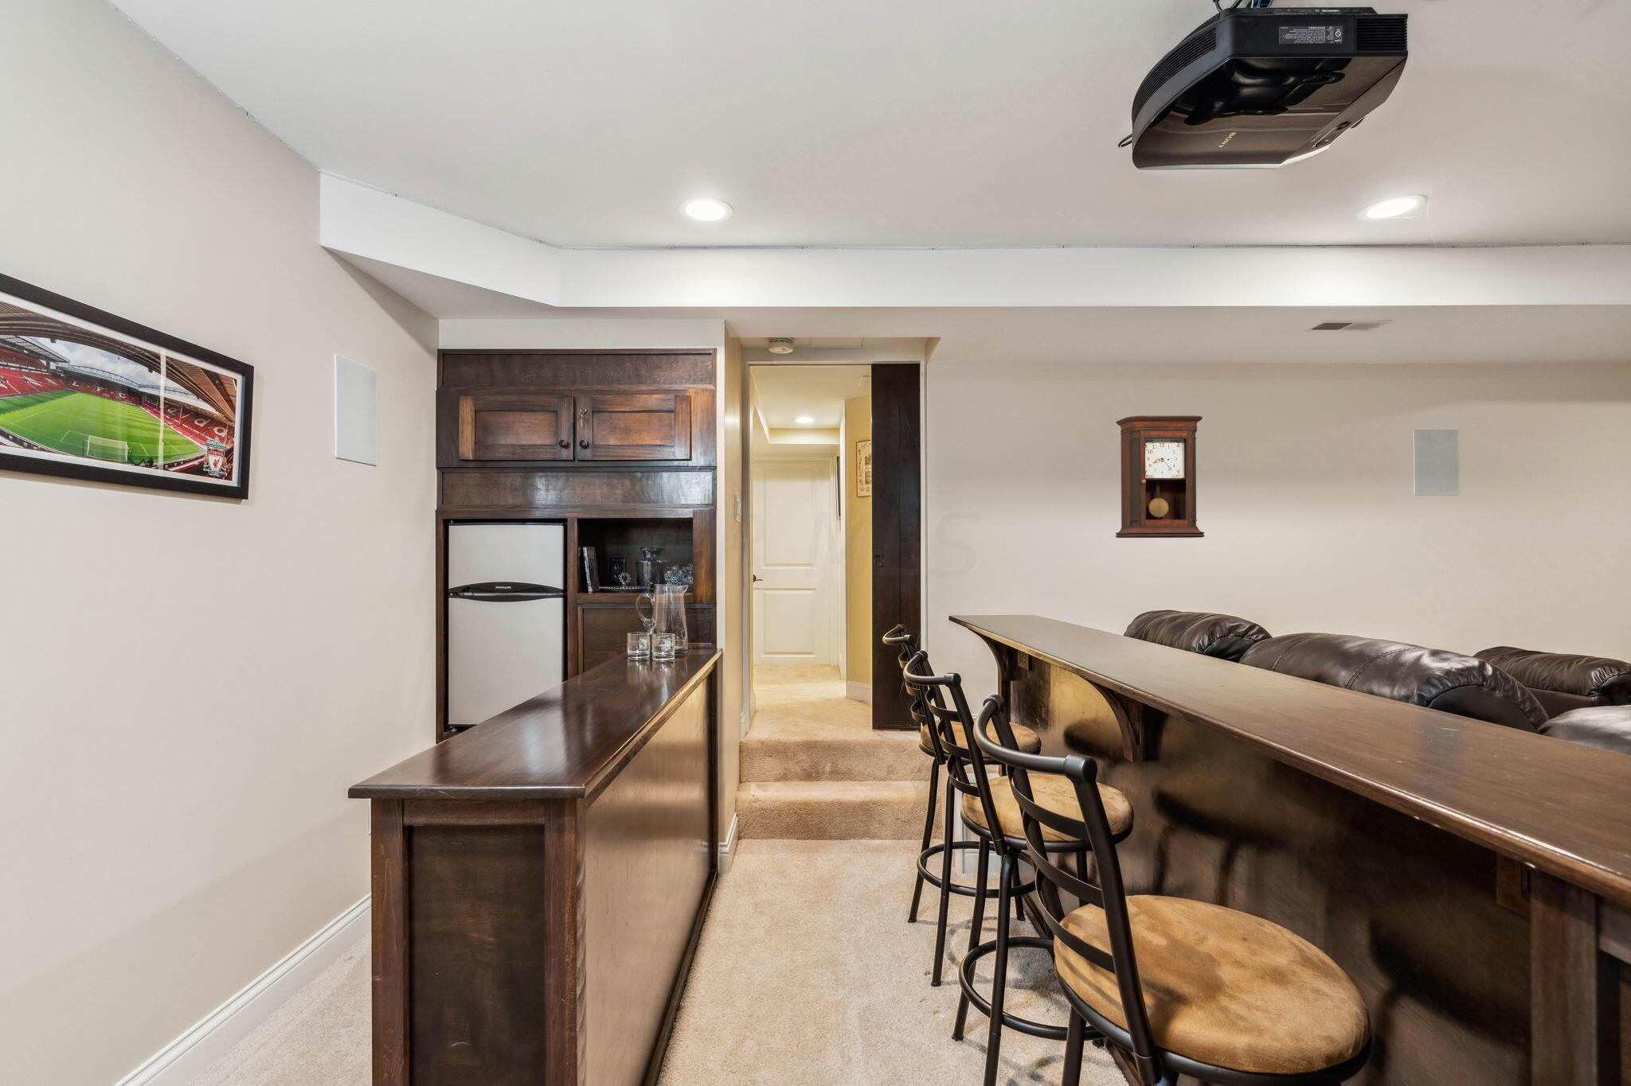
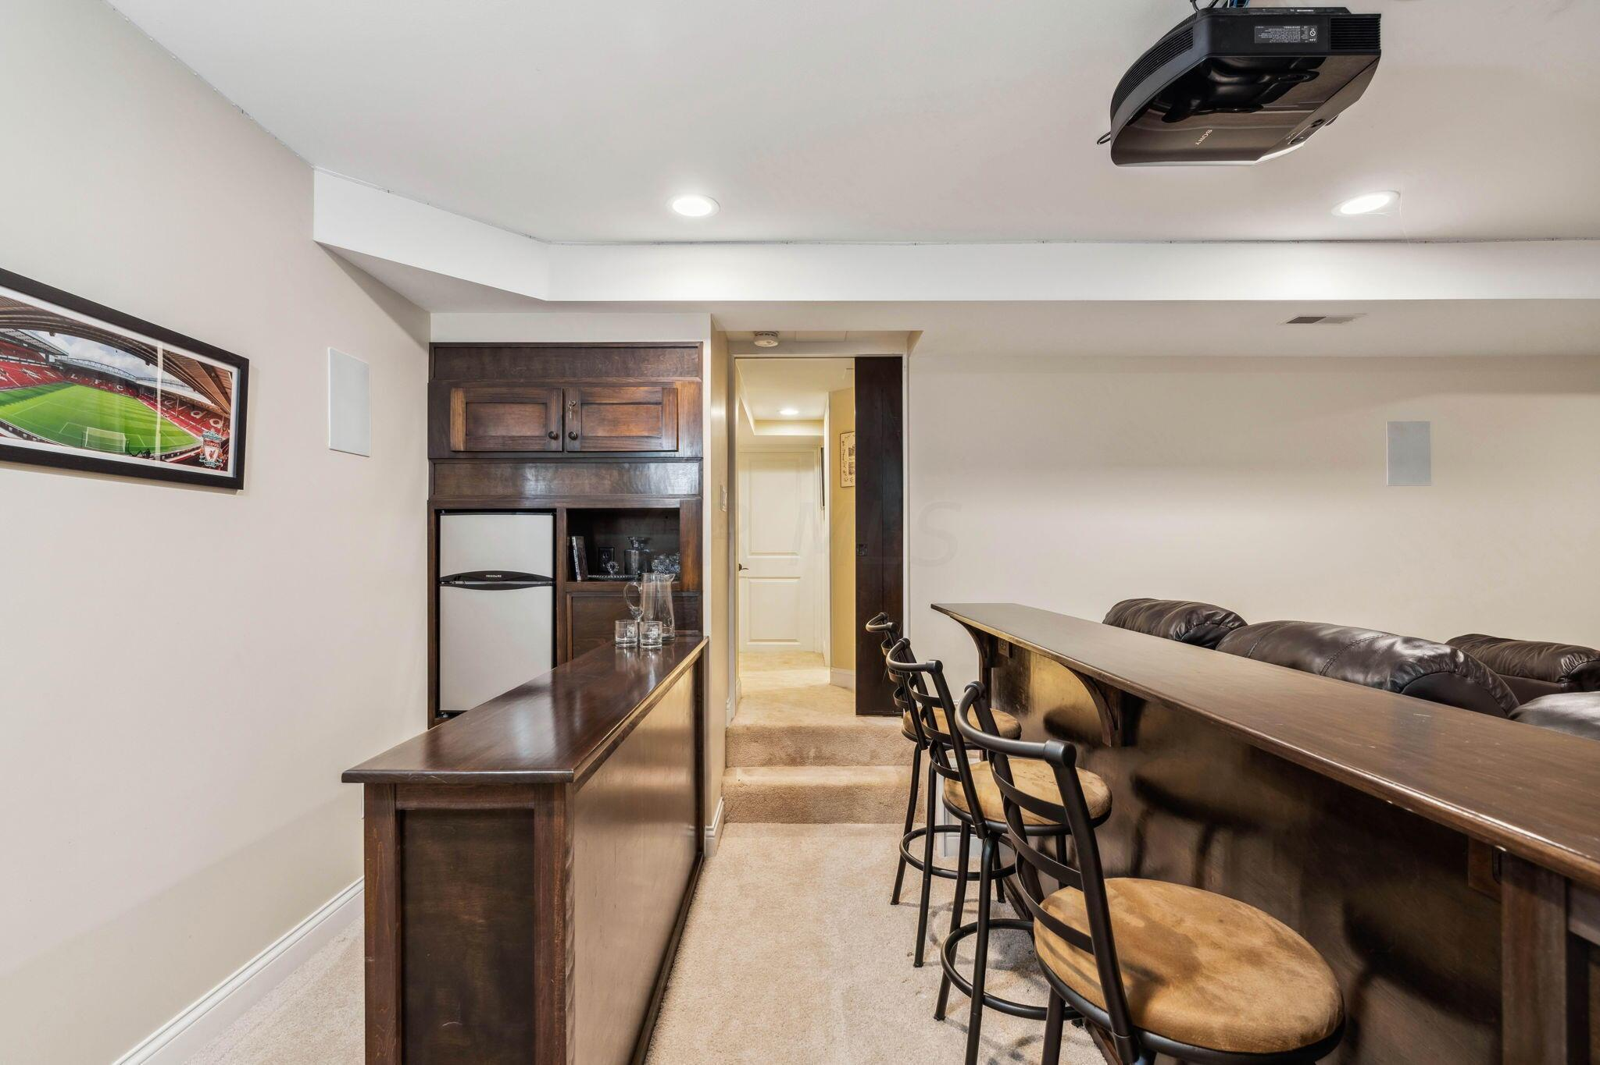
- pendulum clock [1114,415,1205,538]
